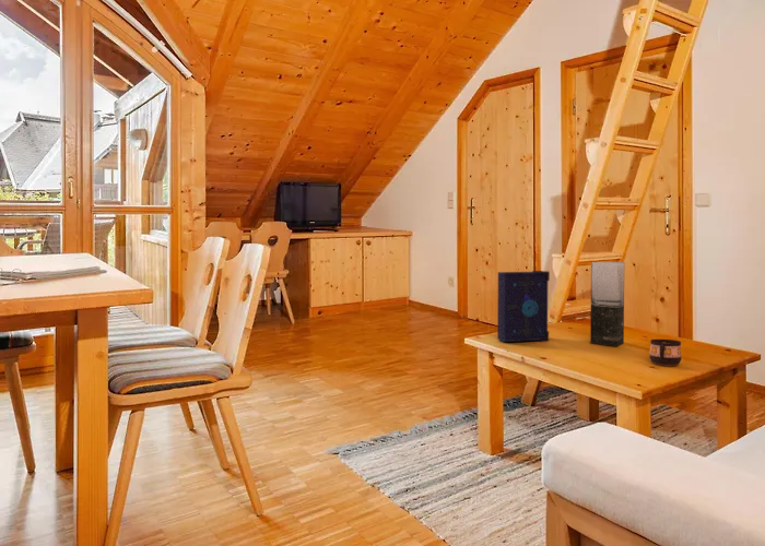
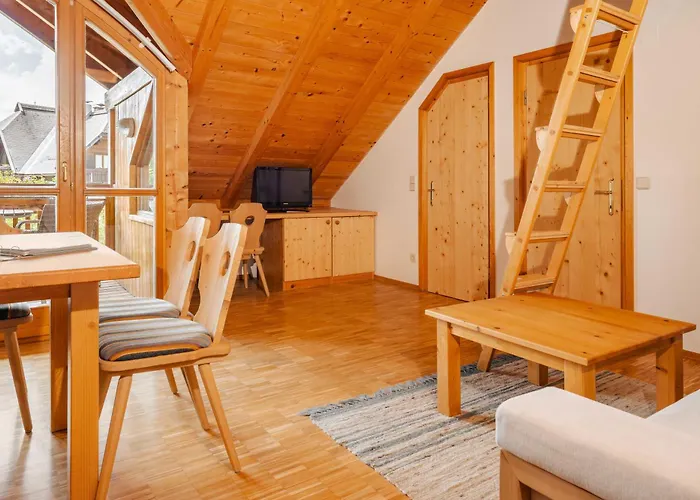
- vase [589,261,625,347]
- book [496,270,551,343]
- cup [649,339,682,367]
